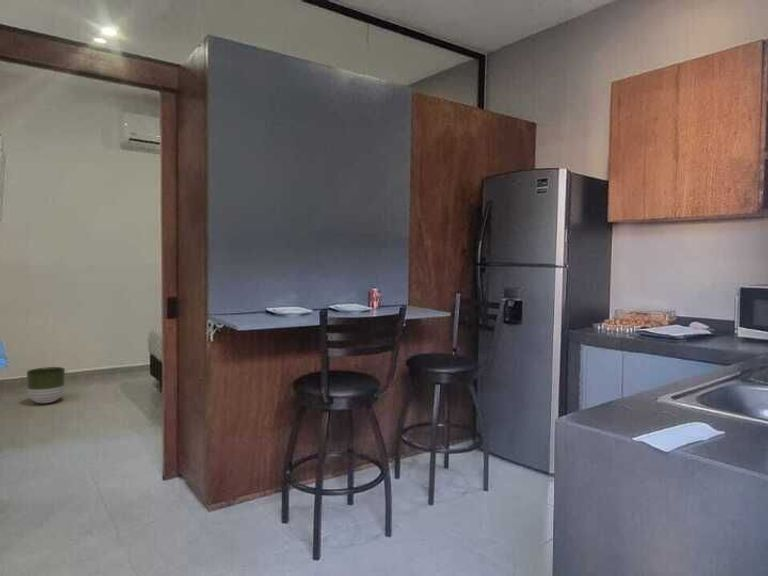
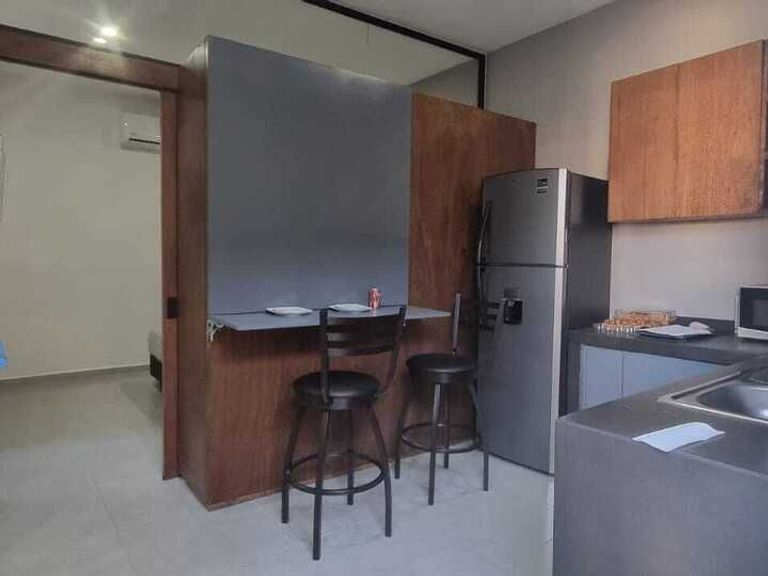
- planter [26,366,66,404]
